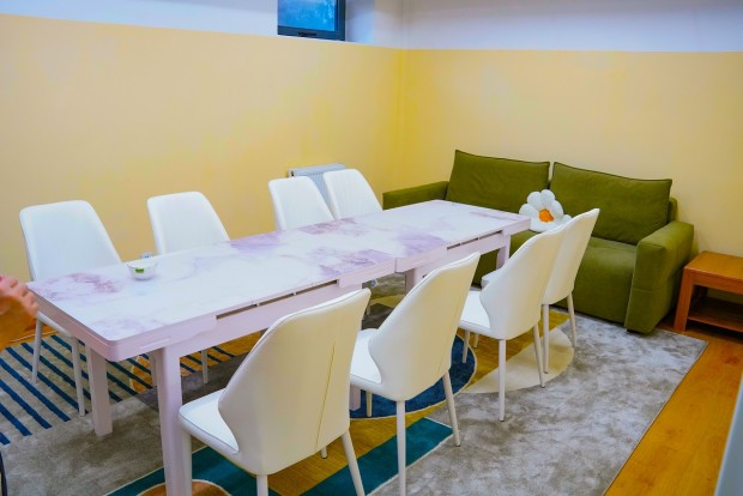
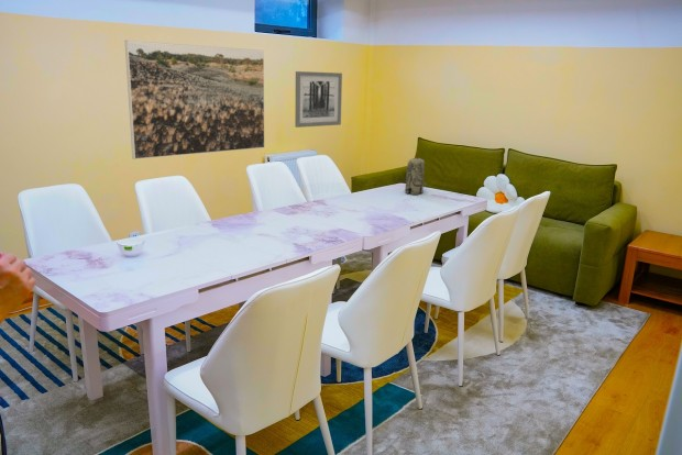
+ wall art [294,70,343,129]
+ toy elephant [404,157,427,196]
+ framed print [124,40,265,160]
